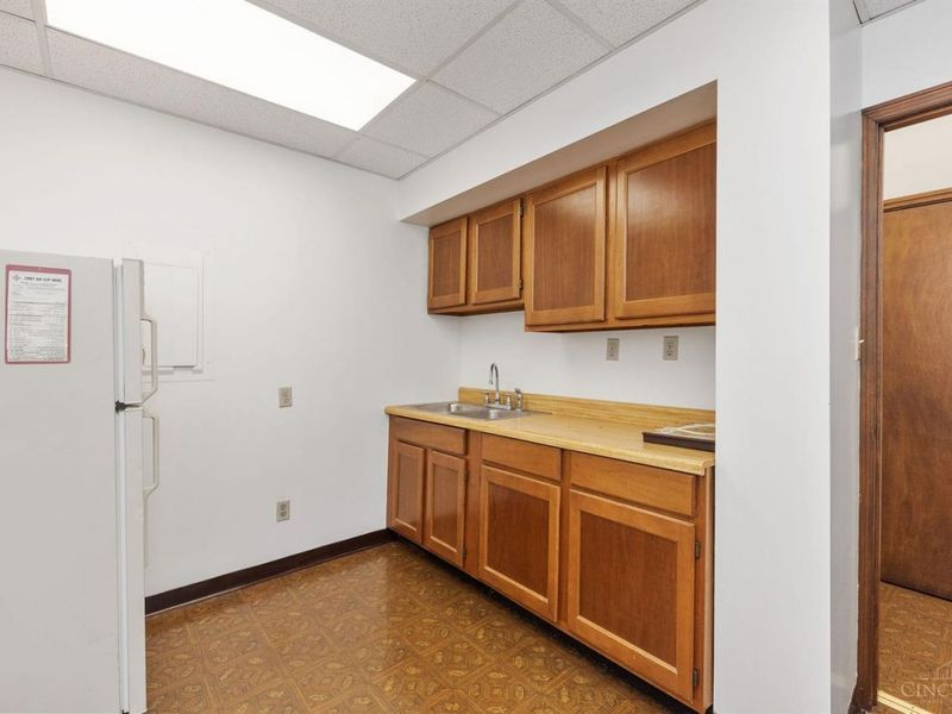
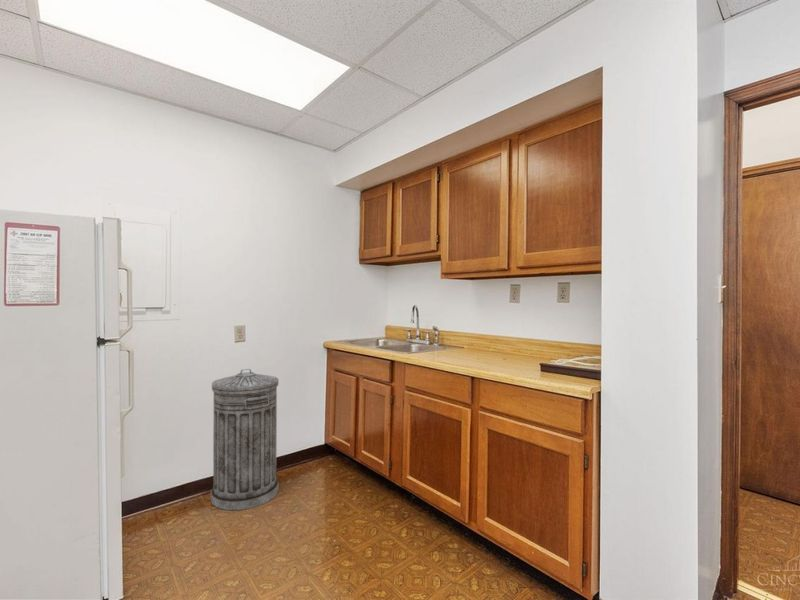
+ trash can [210,368,280,511]
